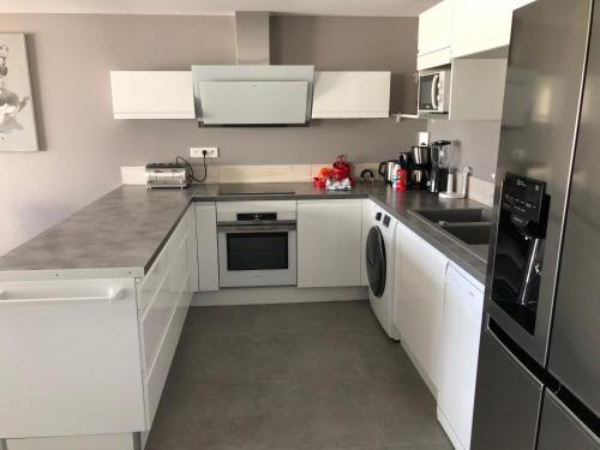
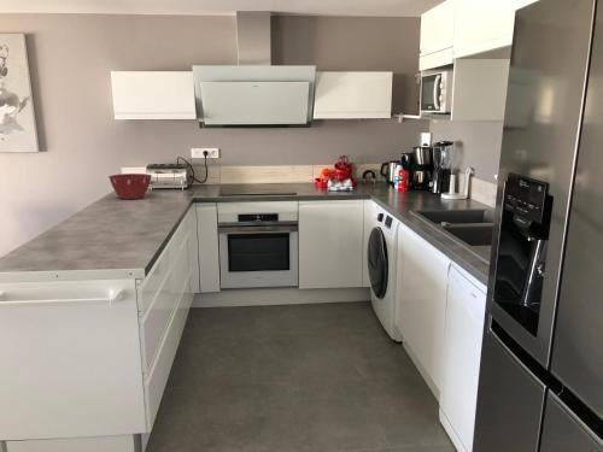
+ mixing bowl [107,172,153,200]
